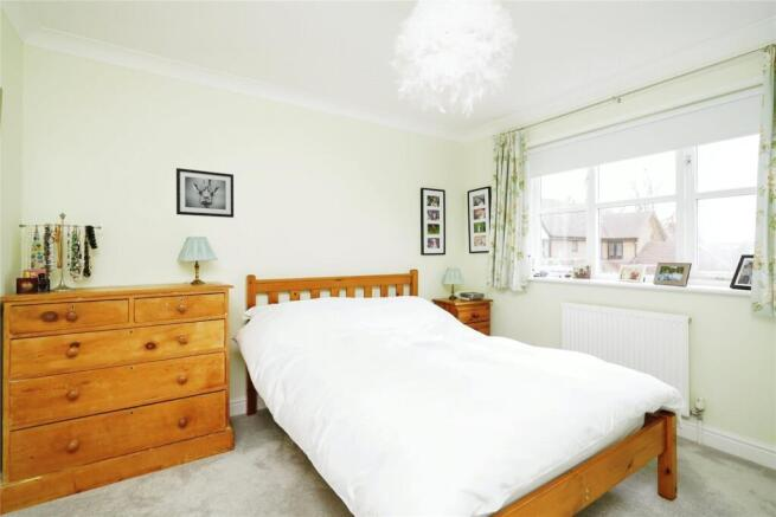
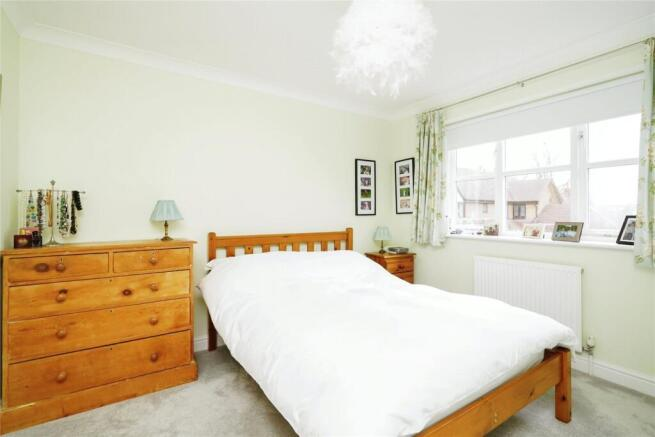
- wall art [175,167,235,219]
